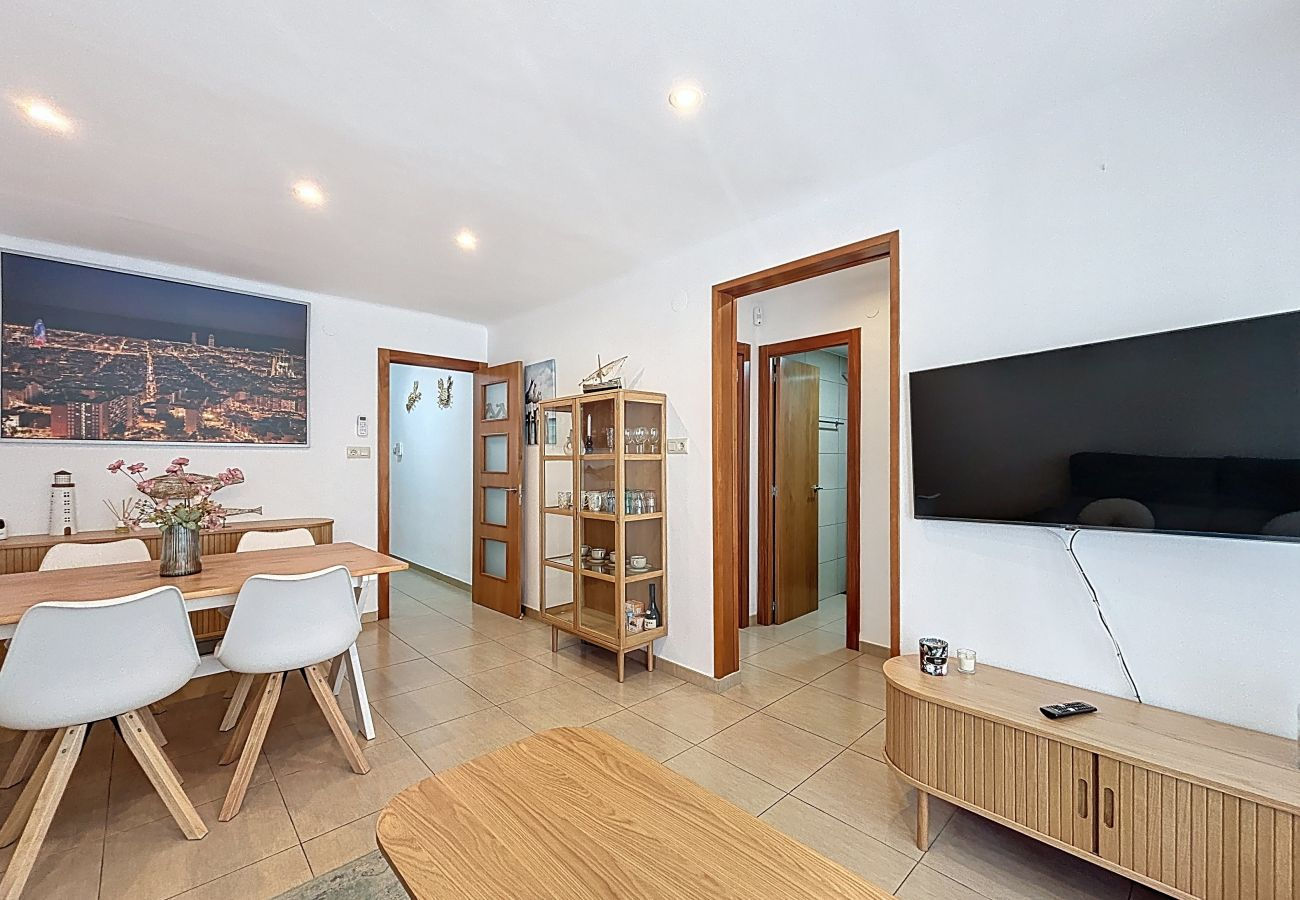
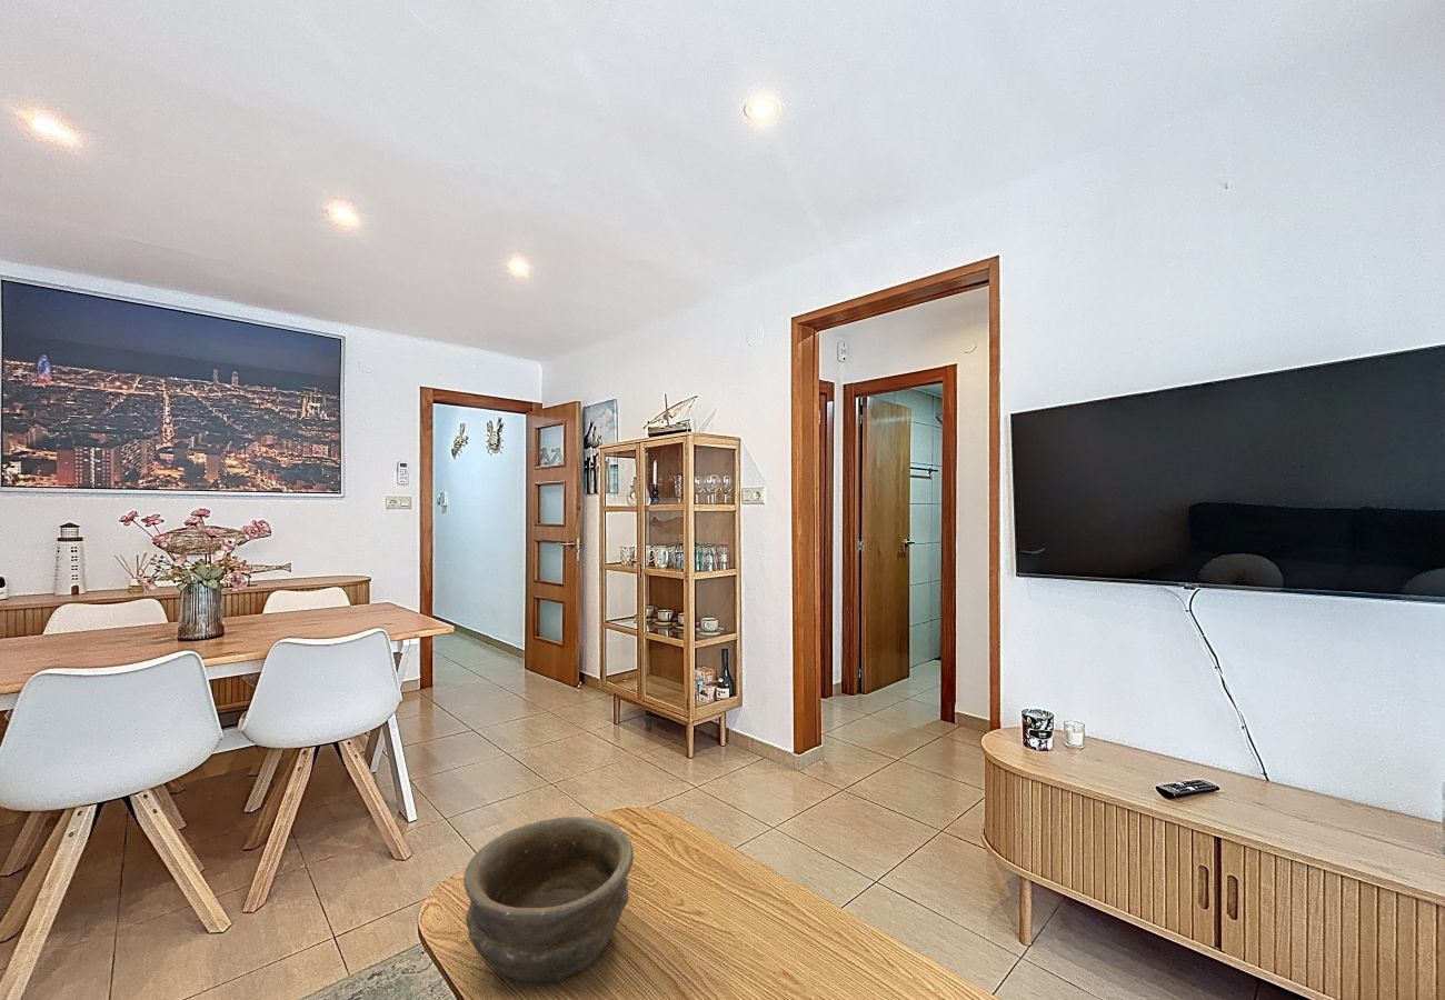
+ bowl [462,816,635,987]
